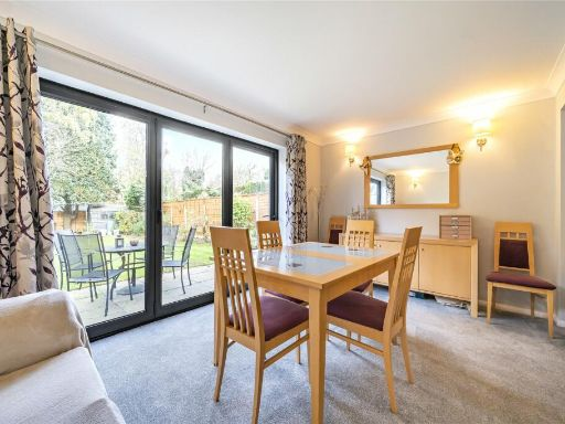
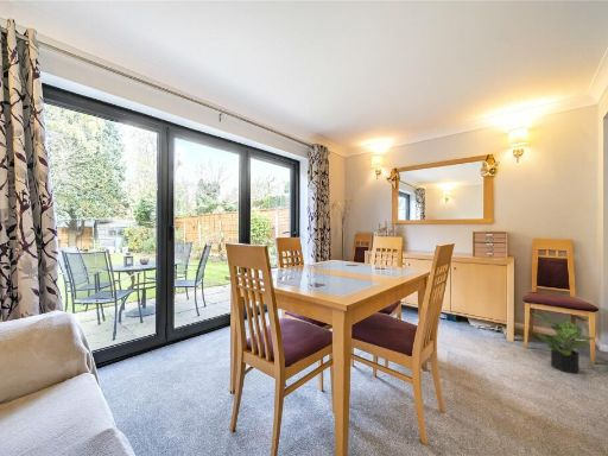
+ potted plant [531,312,596,375]
